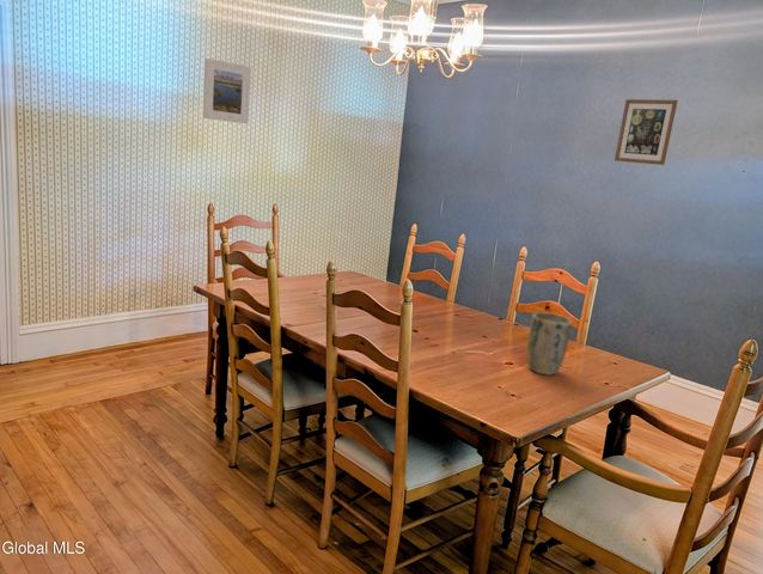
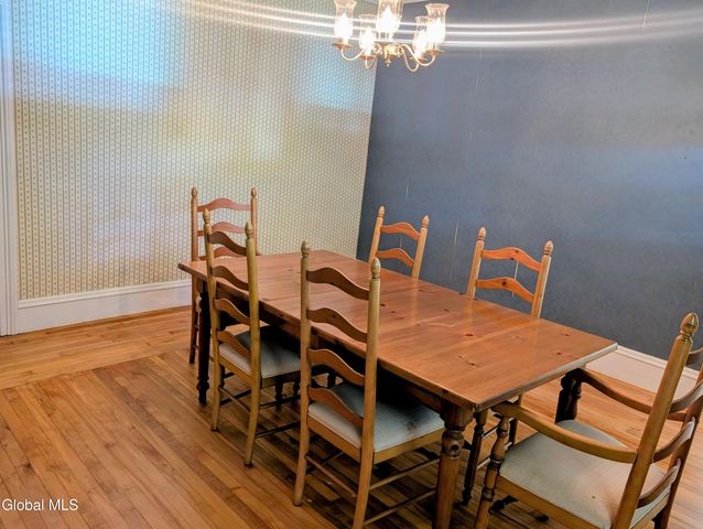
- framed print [202,57,252,124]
- plant pot [526,311,573,377]
- wall art [614,98,679,166]
